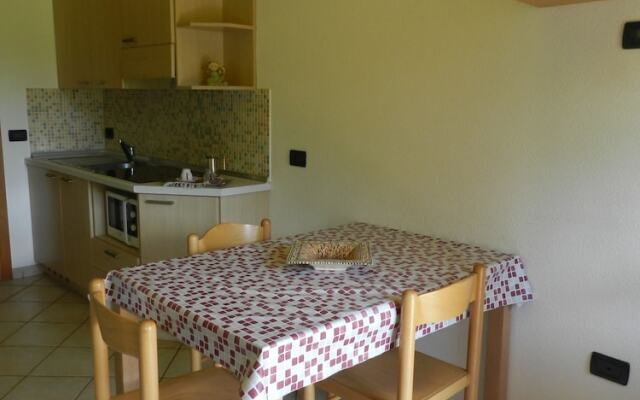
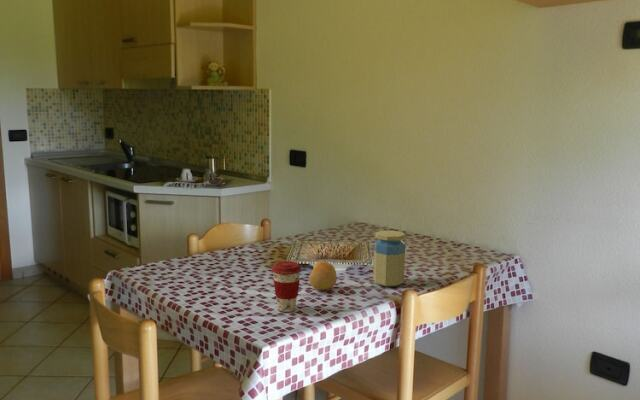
+ coffee cup [271,260,302,313]
+ fruit [308,260,338,291]
+ jar [372,230,406,287]
